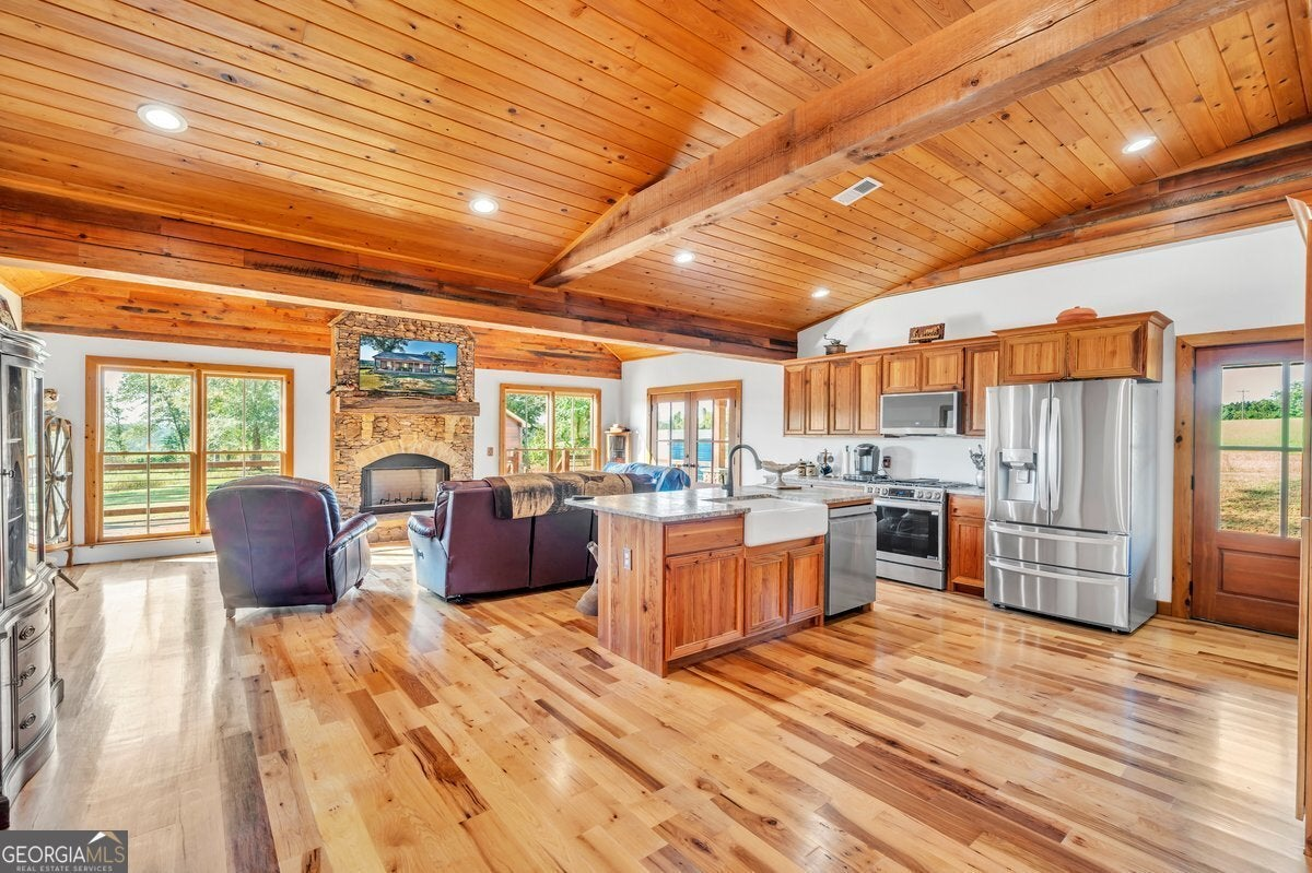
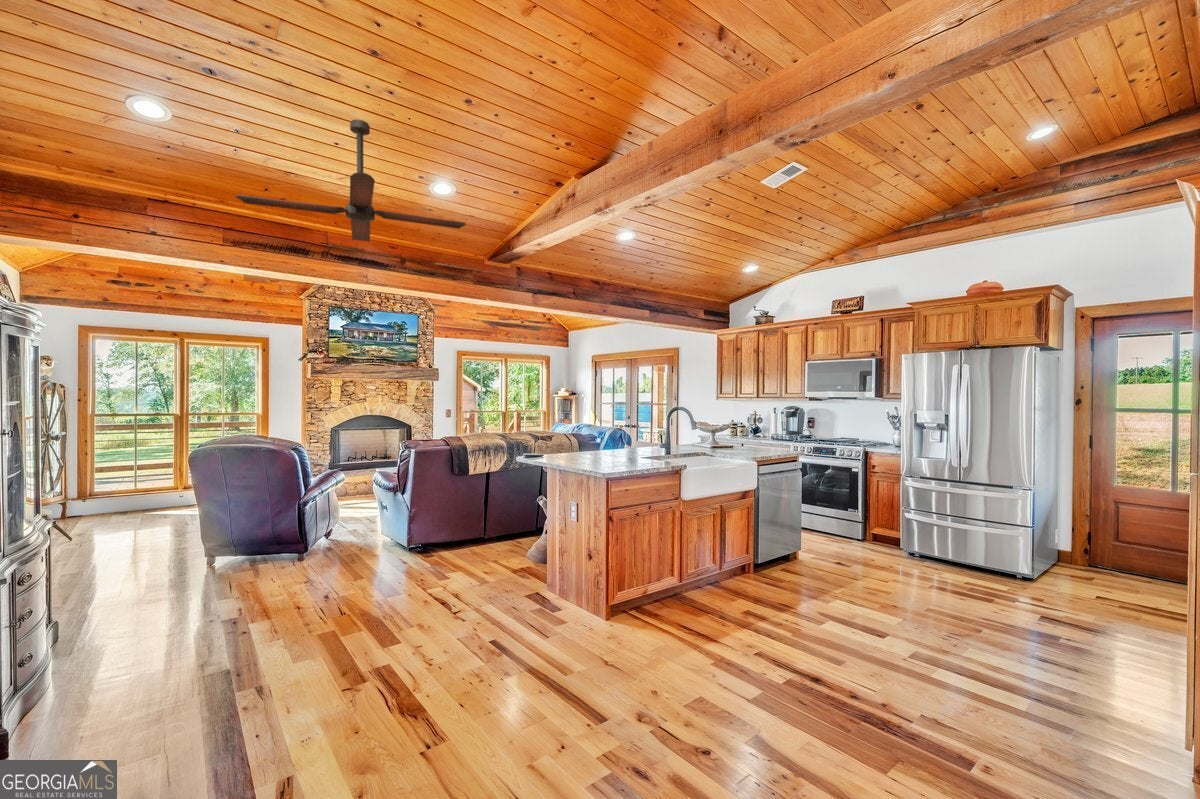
+ ceiling fan [234,118,467,243]
